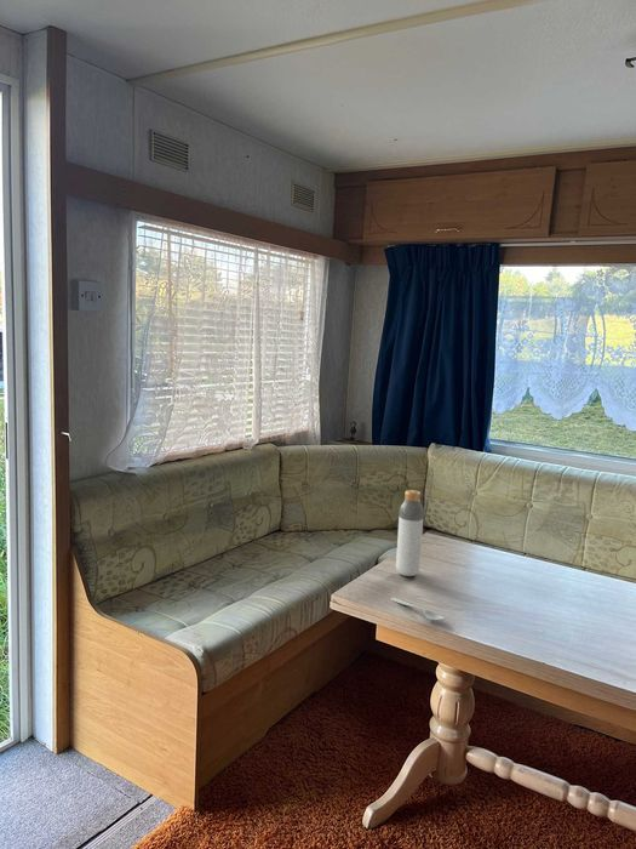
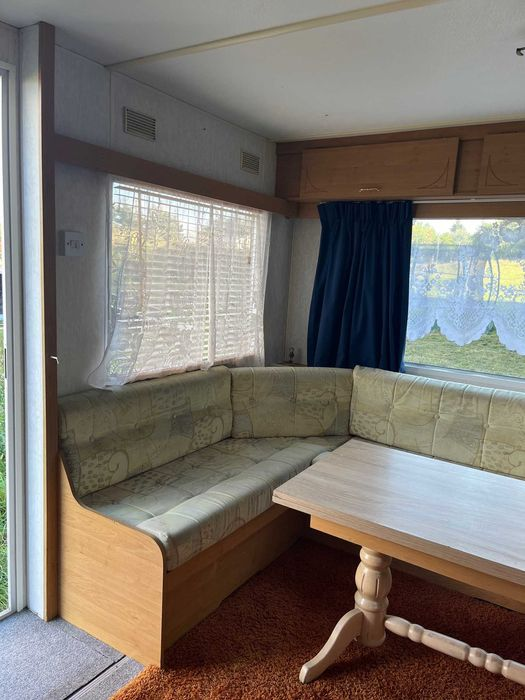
- spoon [390,597,446,621]
- bottle [395,489,425,577]
